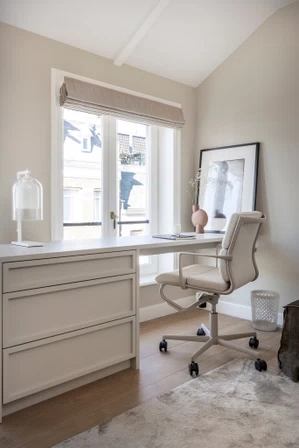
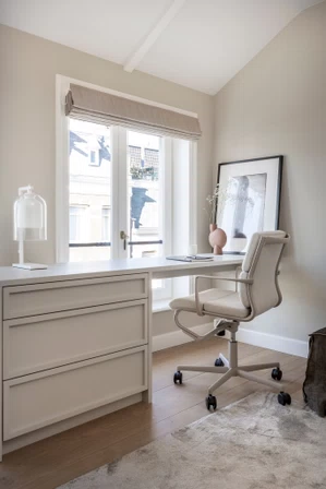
- wastebasket [249,289,281,332]
